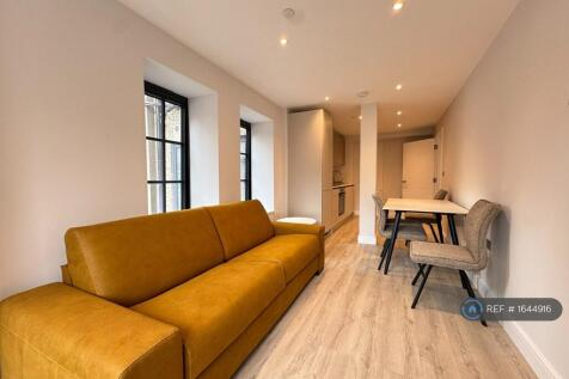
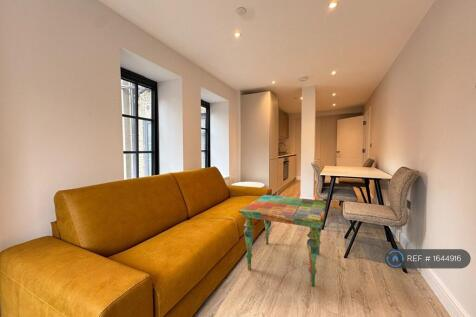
+ side table [238,194,327,288]
